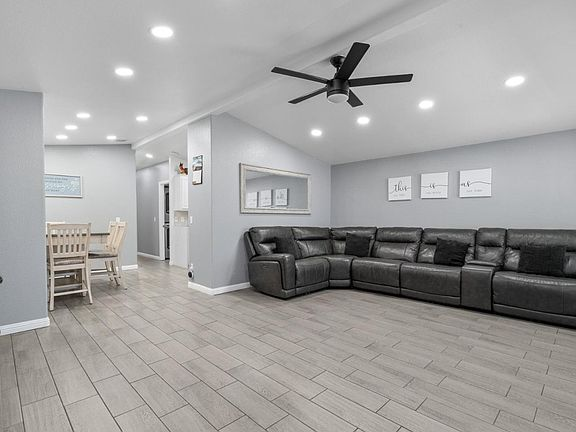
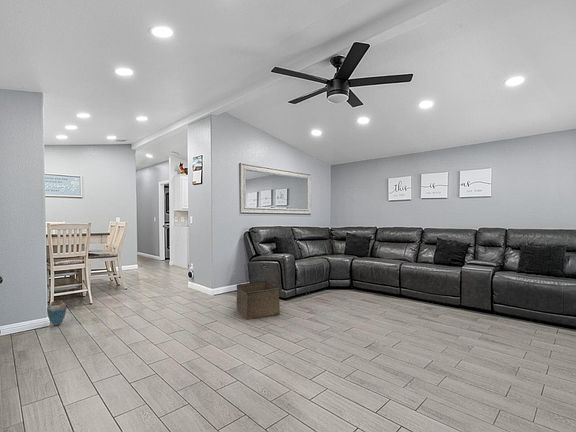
+ storage bin [235,280,281,320]
+ vase [46,300,67,327]
